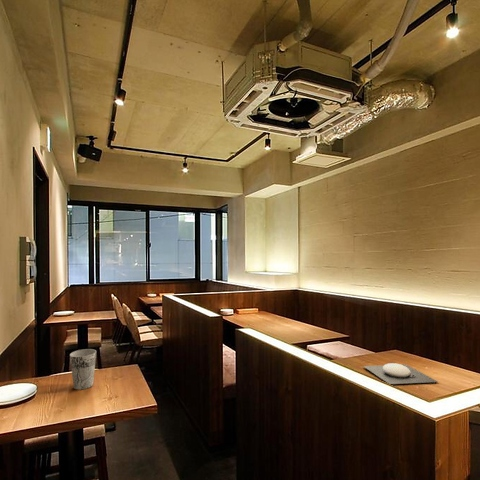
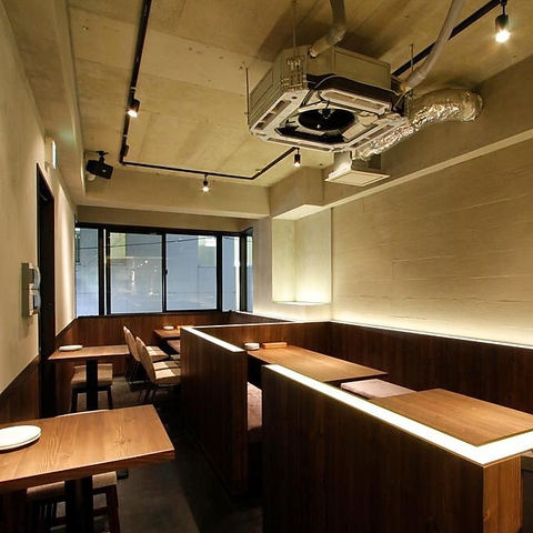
- plate [363,362,439,385]
- cup [69,348,97,391]
